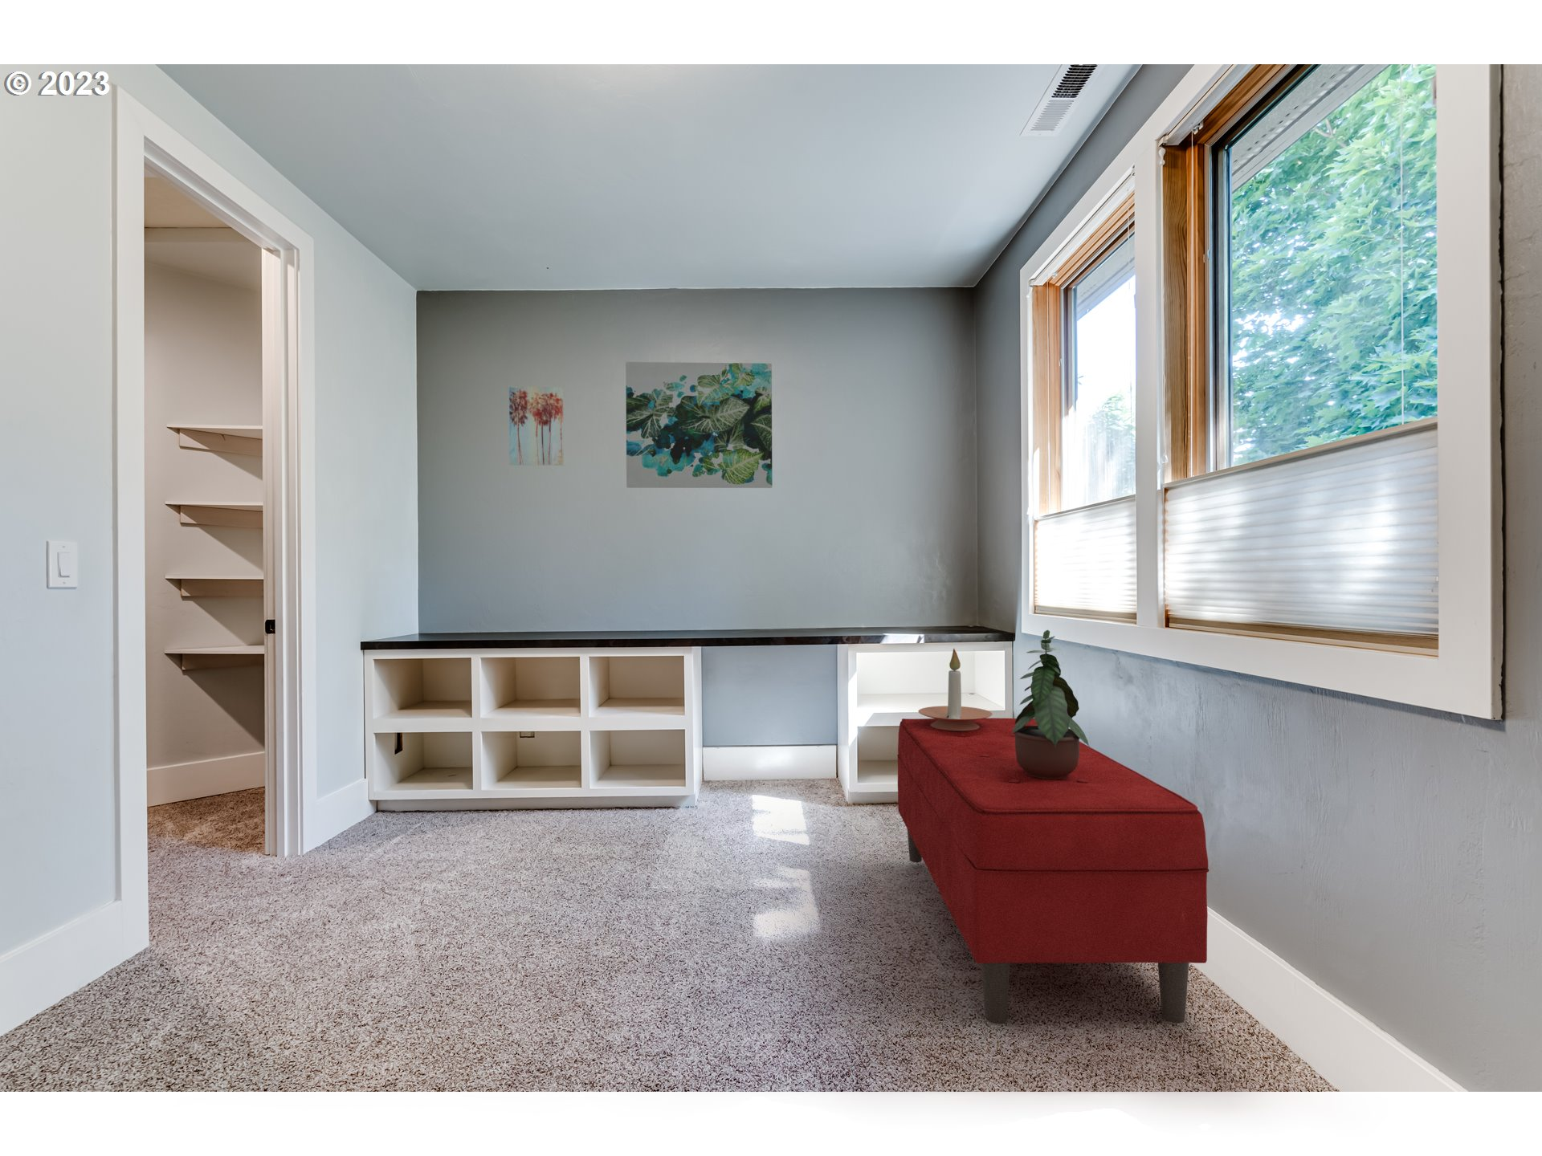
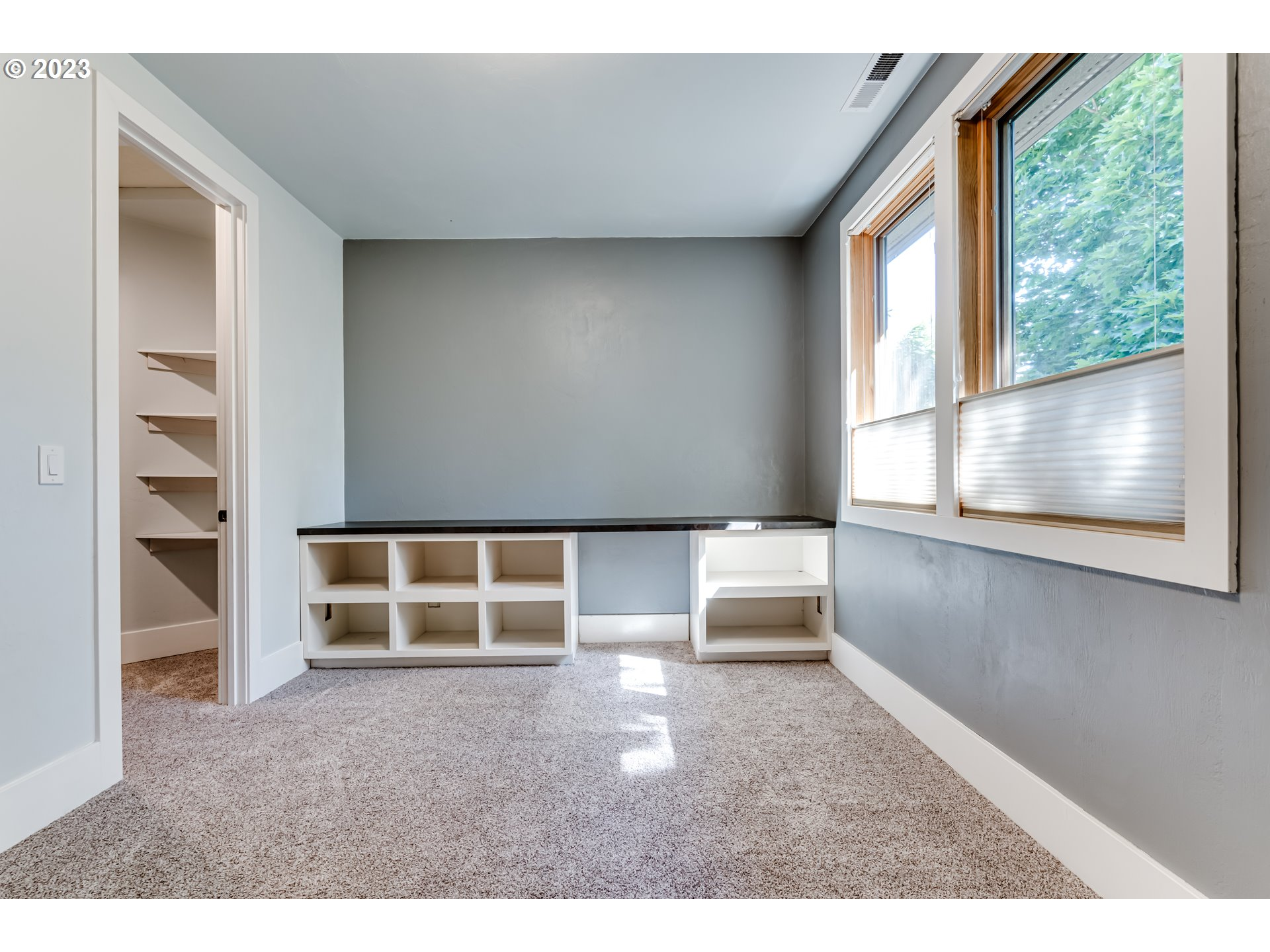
- wall art [509,386,565,466]
- bench [896,718,1209,1025]
- wall art [625,362,773,489]
- candle holder [917,648,993,731]
- potted plant [1013,629,1090,778]
